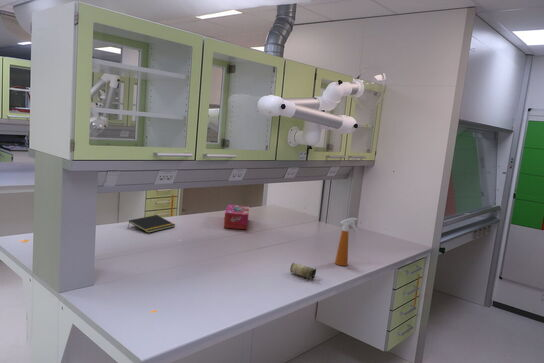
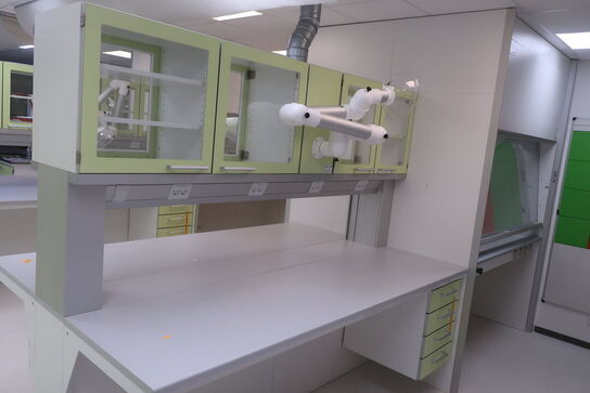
- tissue box [223,204,250,230]
- spray bottle [334,217,359,267]
- paper towel roll [289,262,317,281]
- notepad [127,214,176,234]
